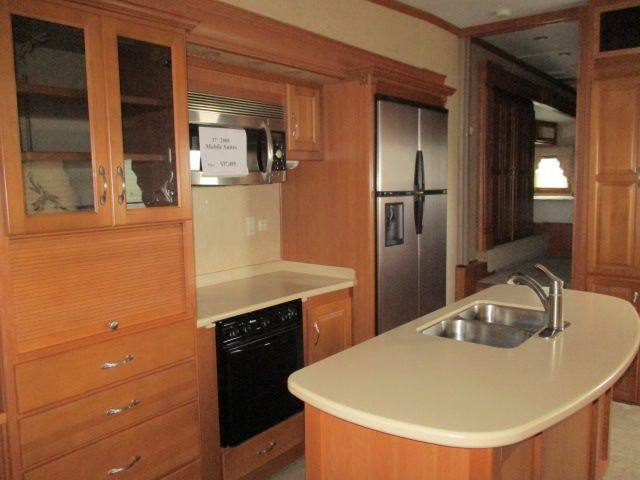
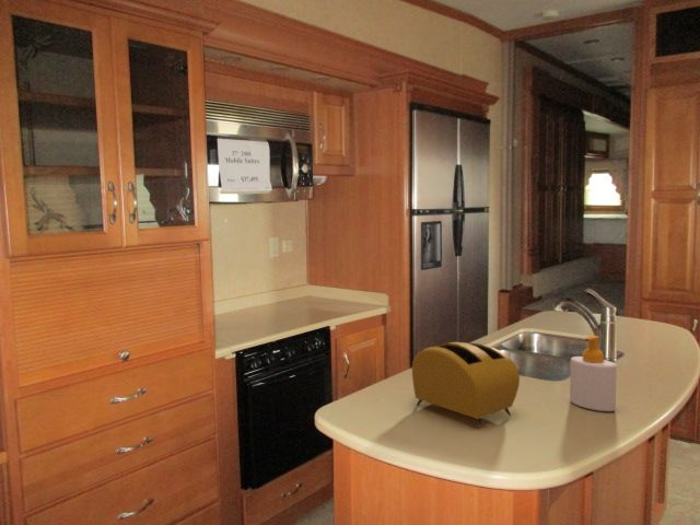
+ toaster [411,341,521,429]
+ soap bottle [569,335,618,412]
